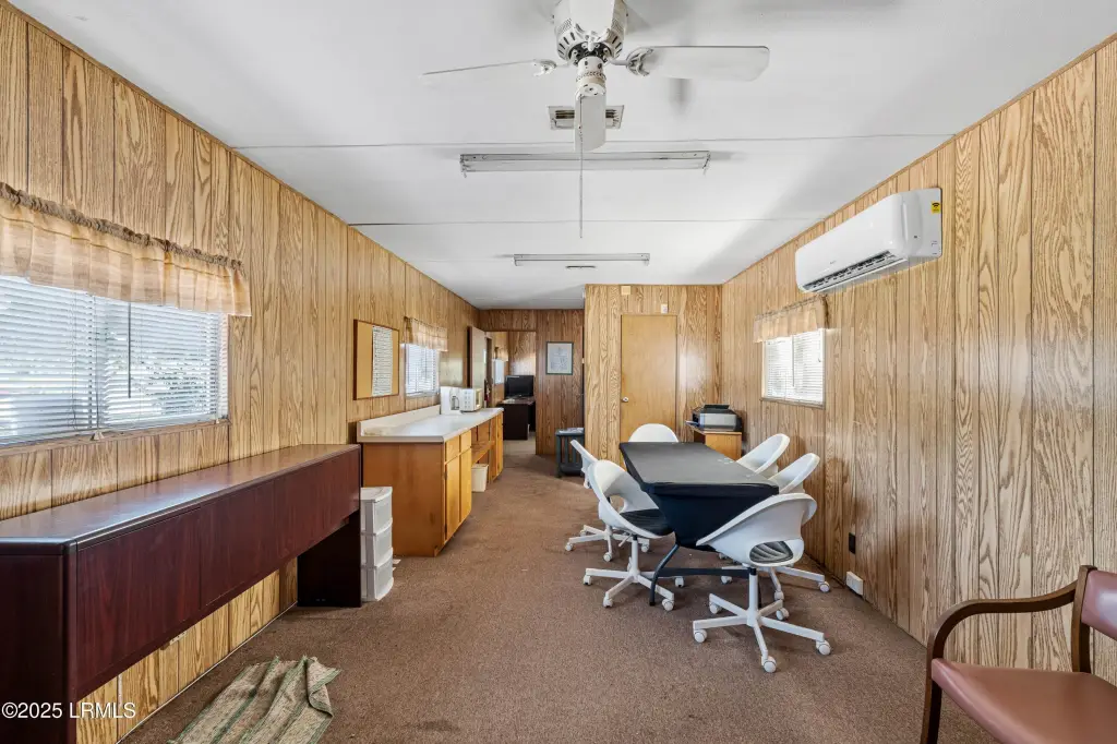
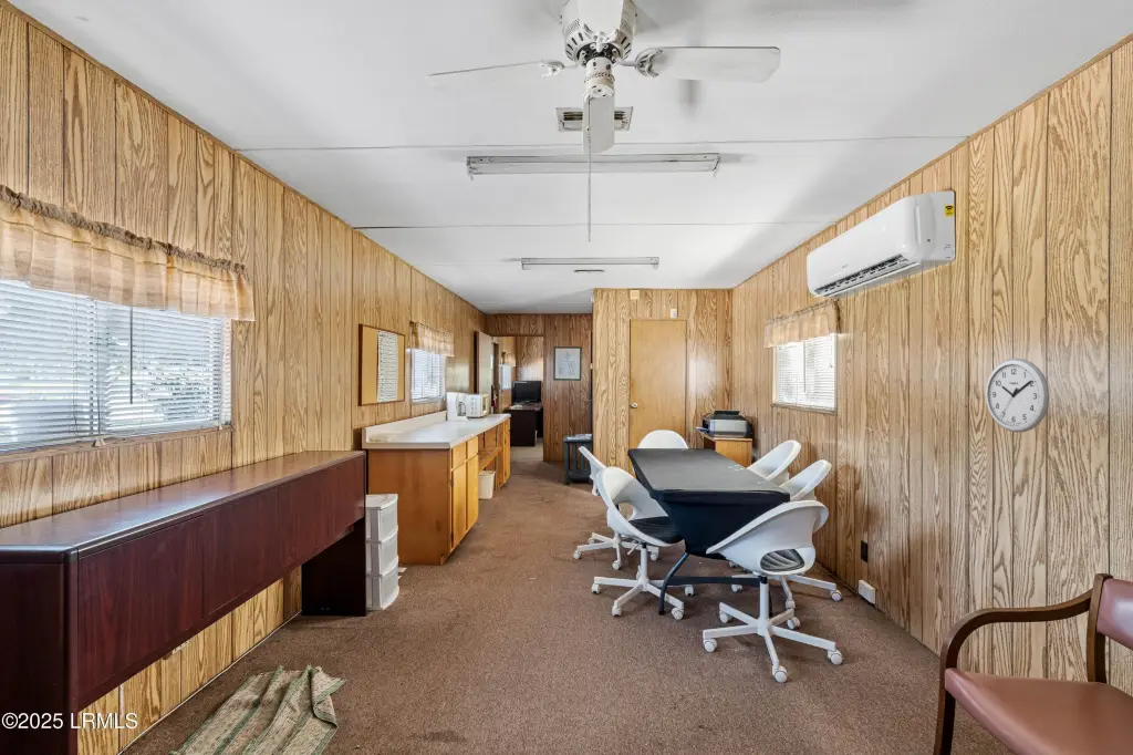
+ wall clock [985,358,1050,434]
